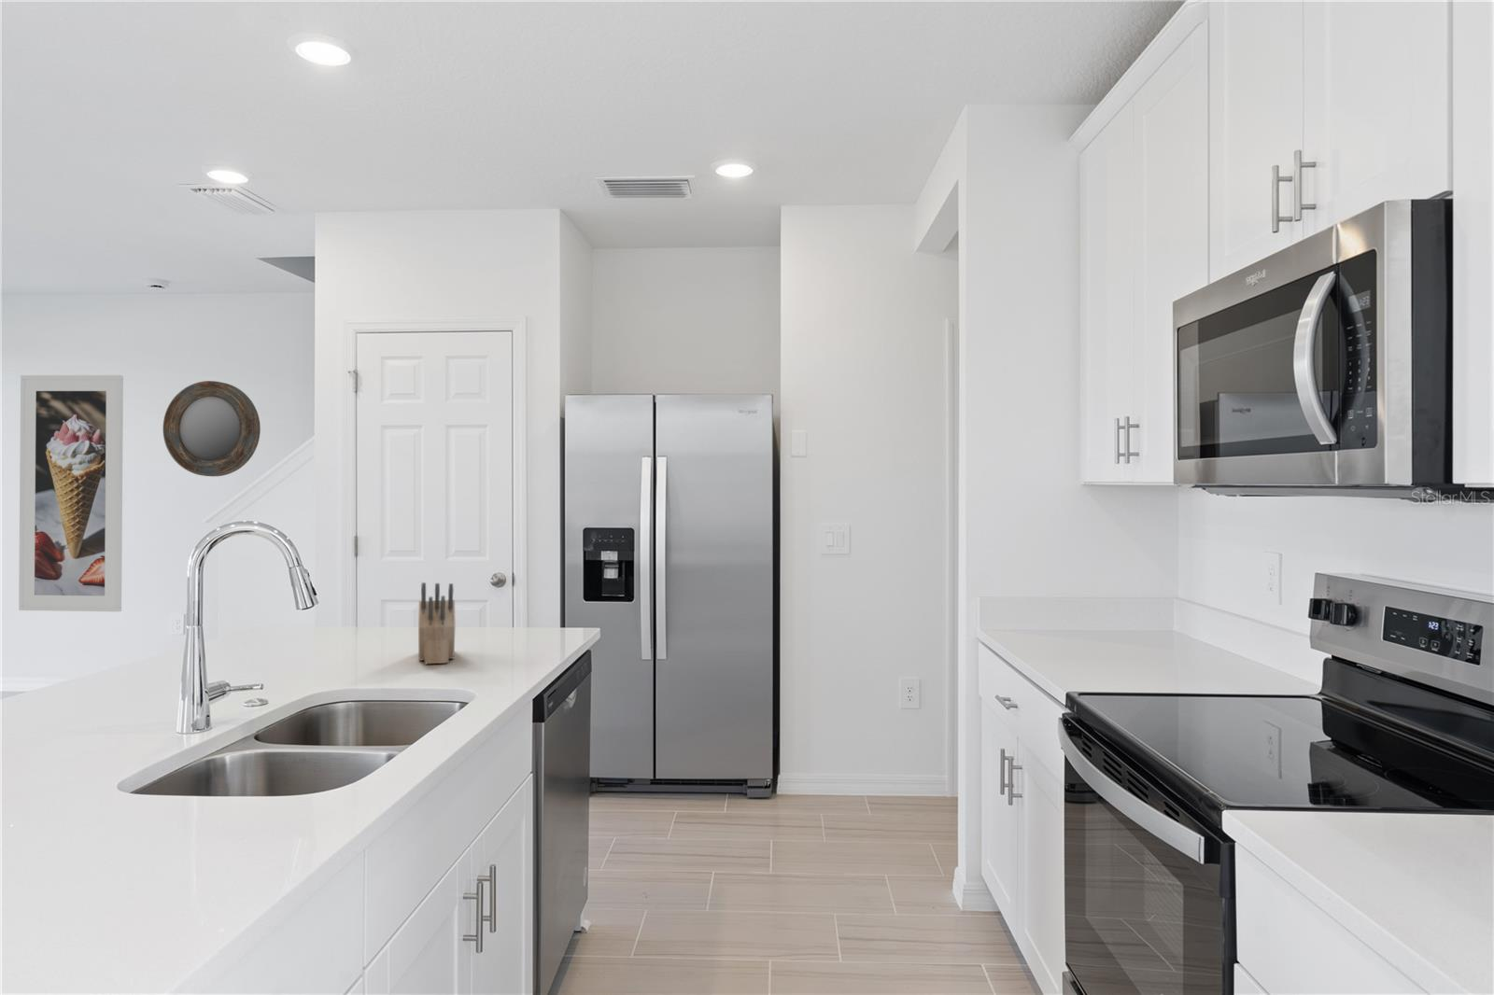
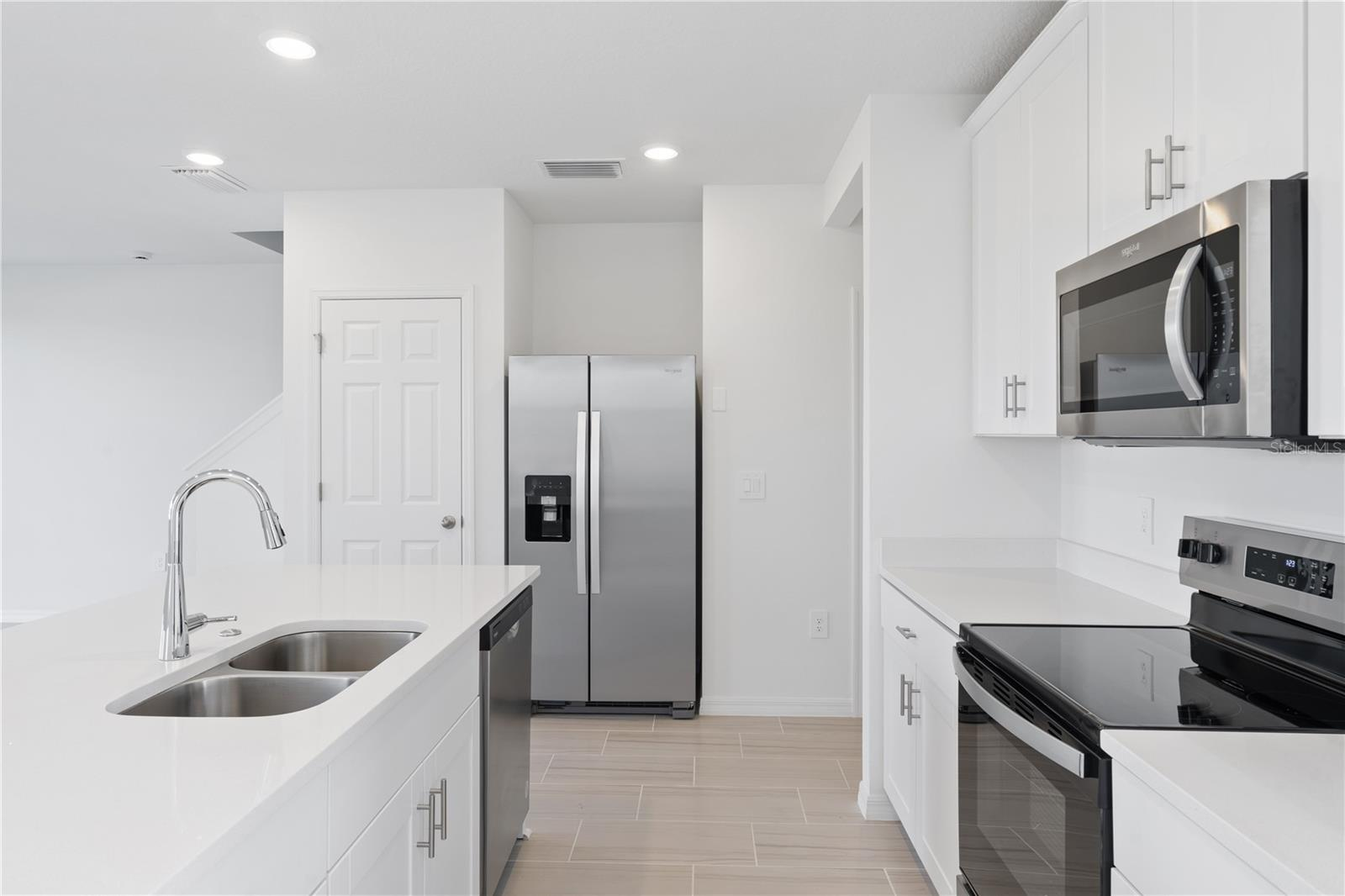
- knife block [418,582,457,664]
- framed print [18,374,124,612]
- home mirror [162,380,261,478]
